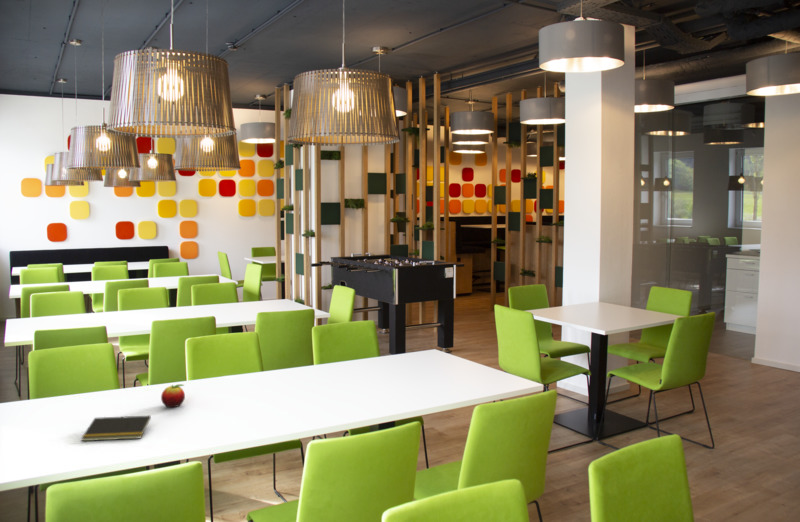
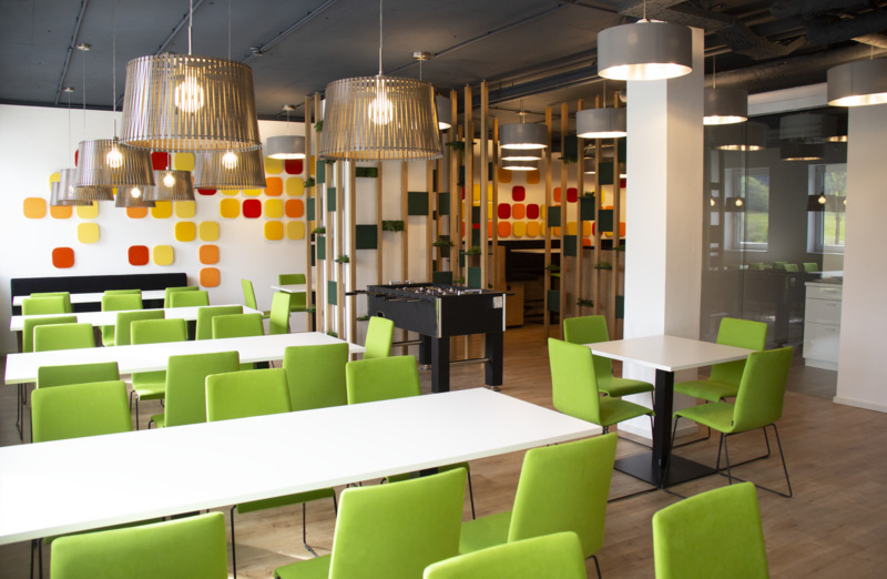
- fruit [160,383,186,408]
- notepad [81,415,152,442]
